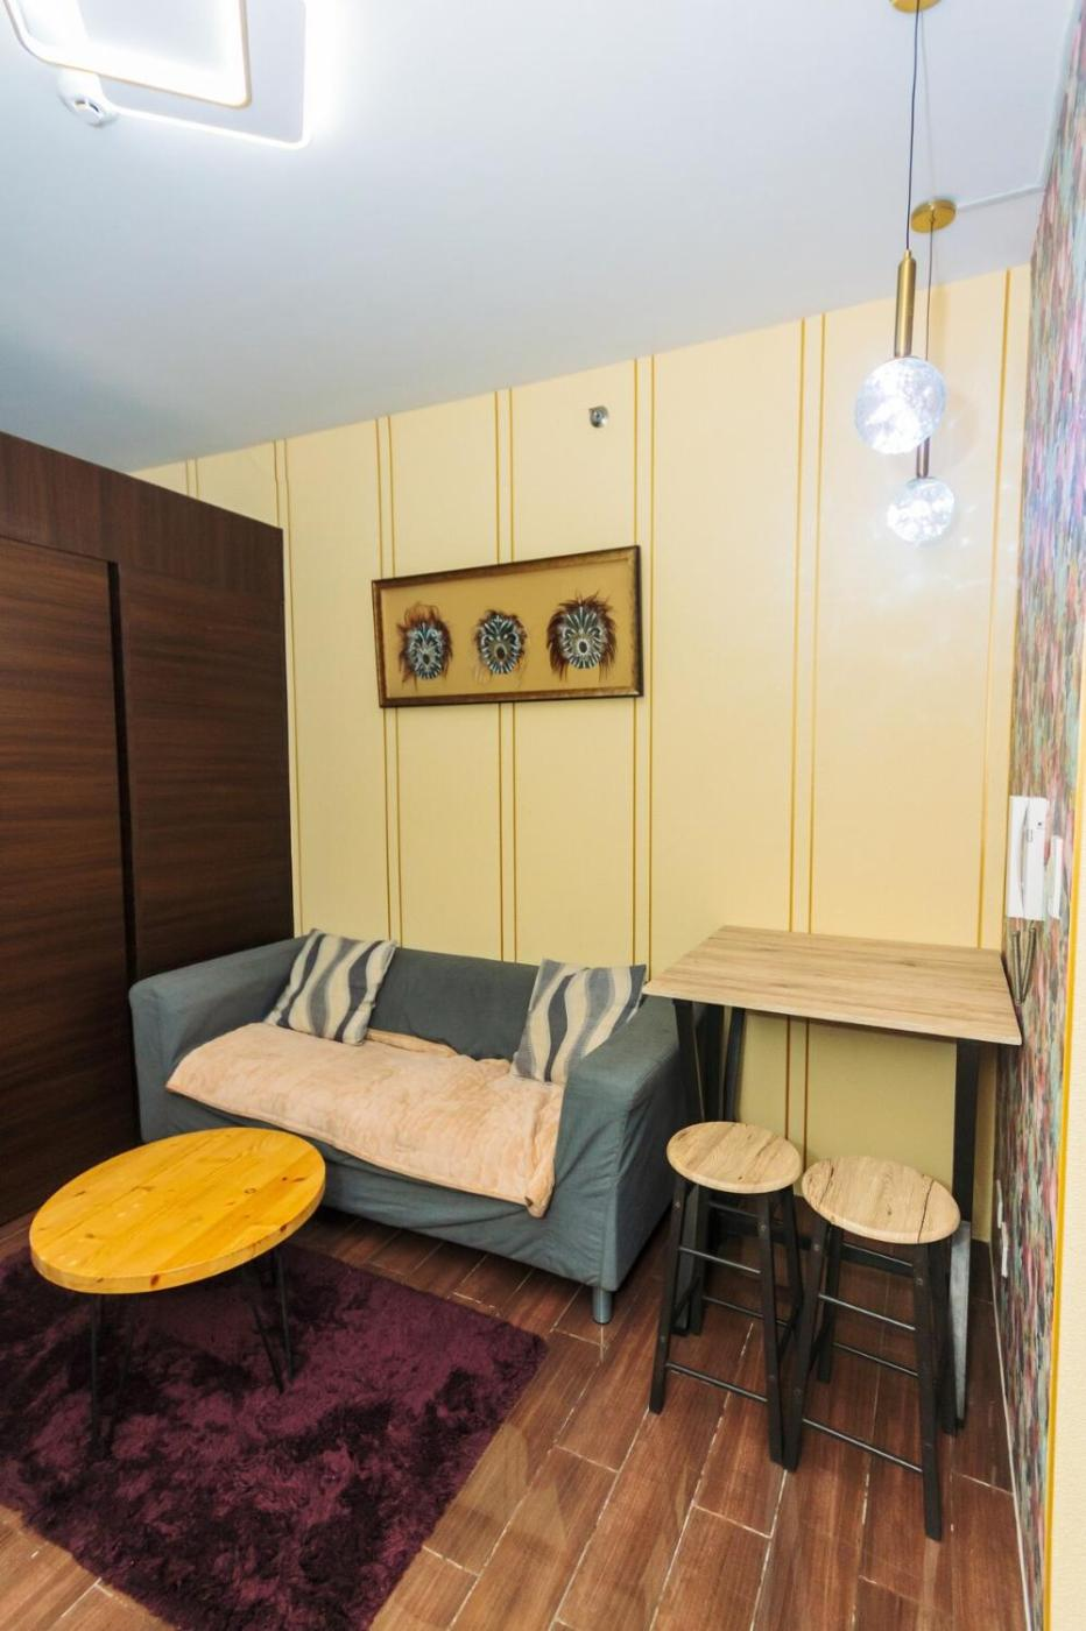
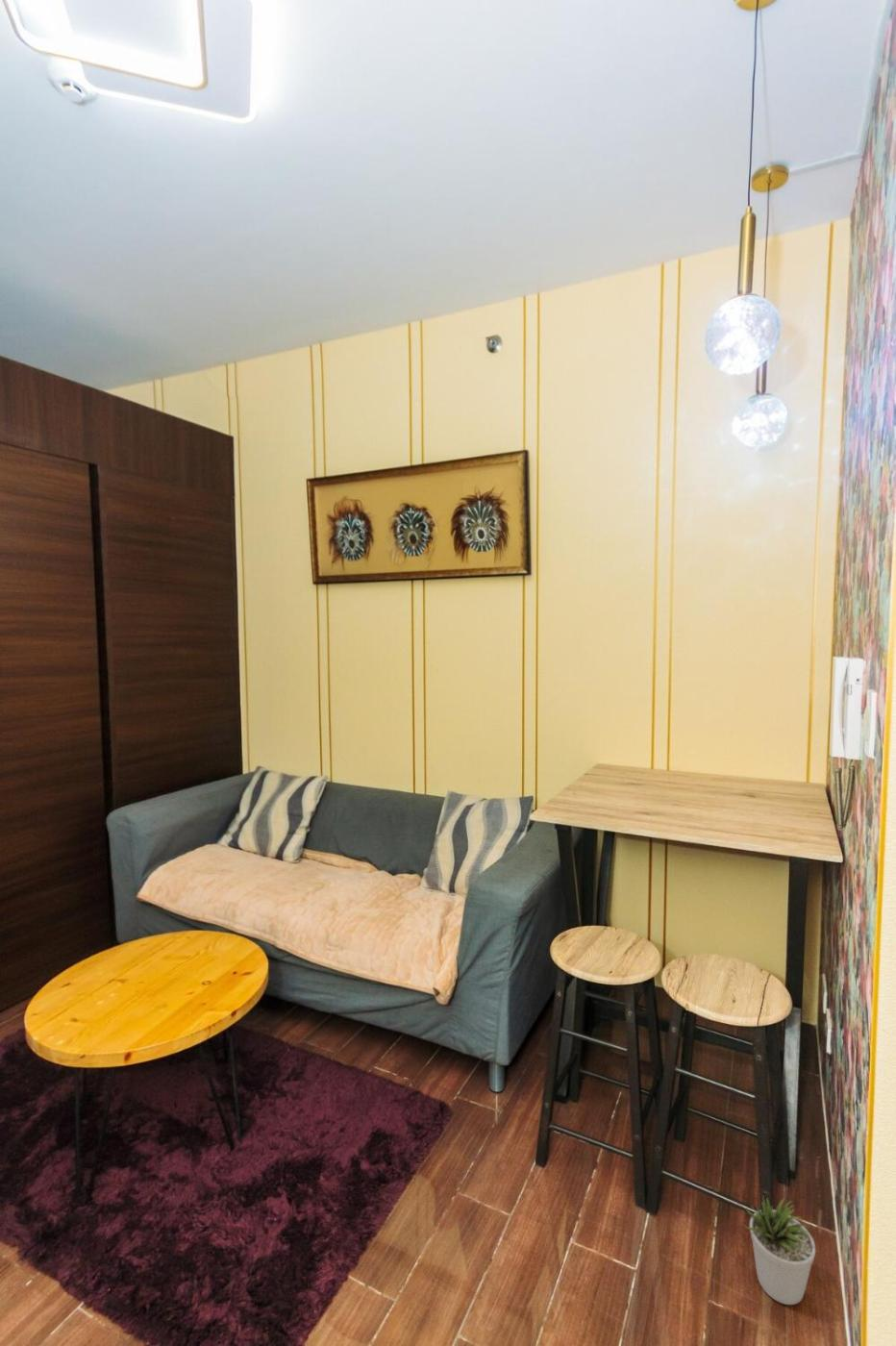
+ potted plant [744,1196,816,1306]
